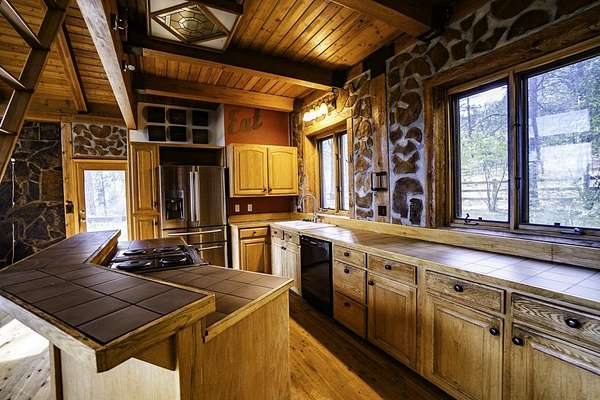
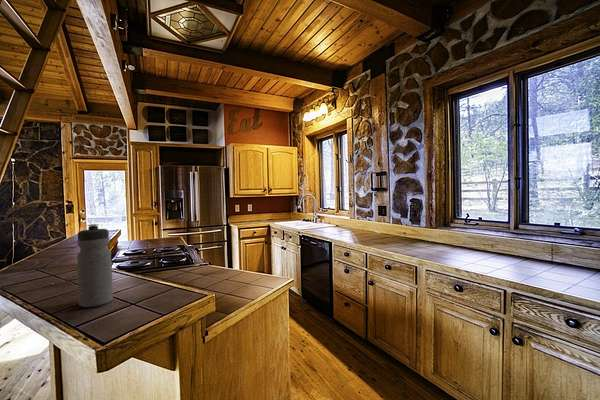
+ water bottle [76,223,114,308]
